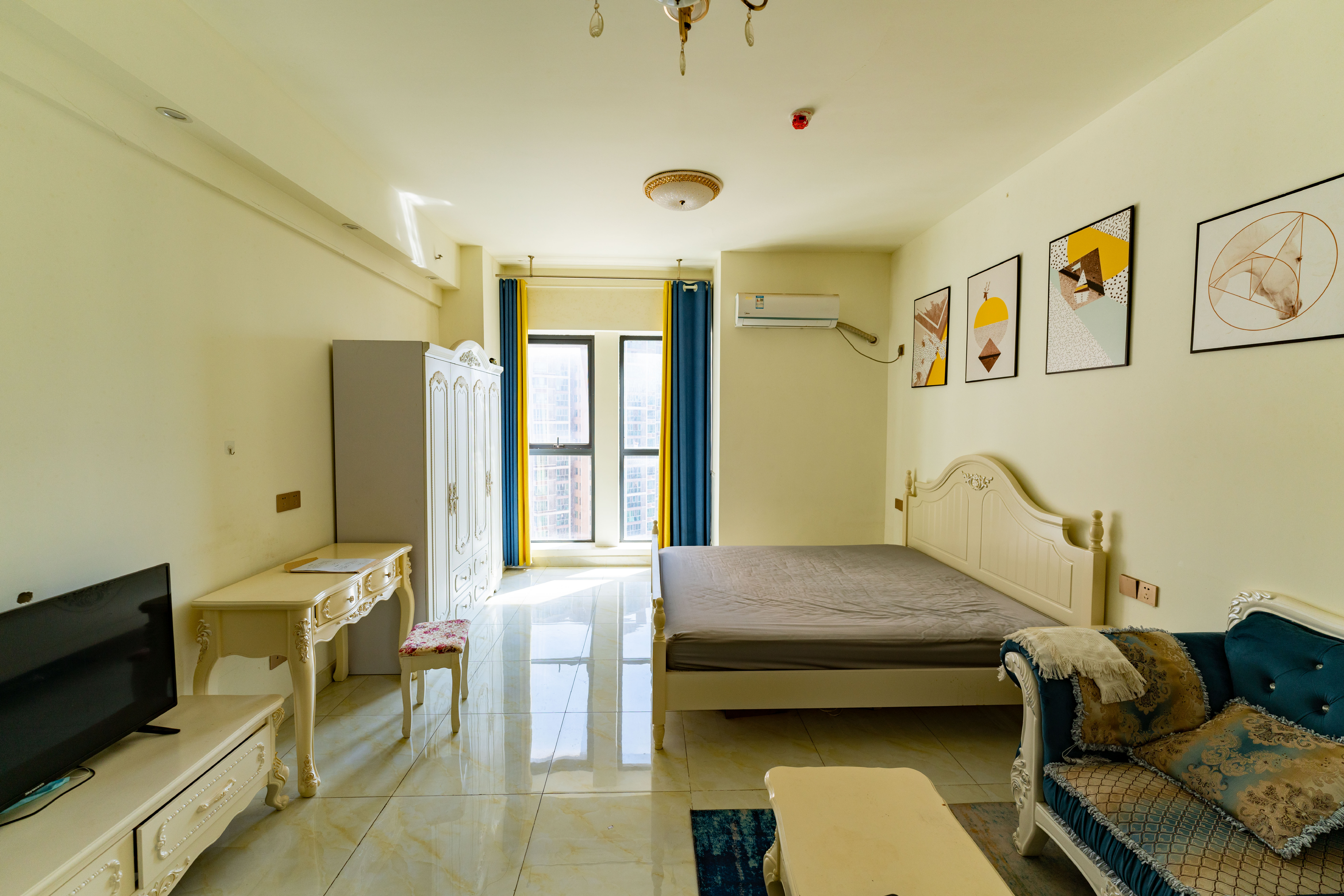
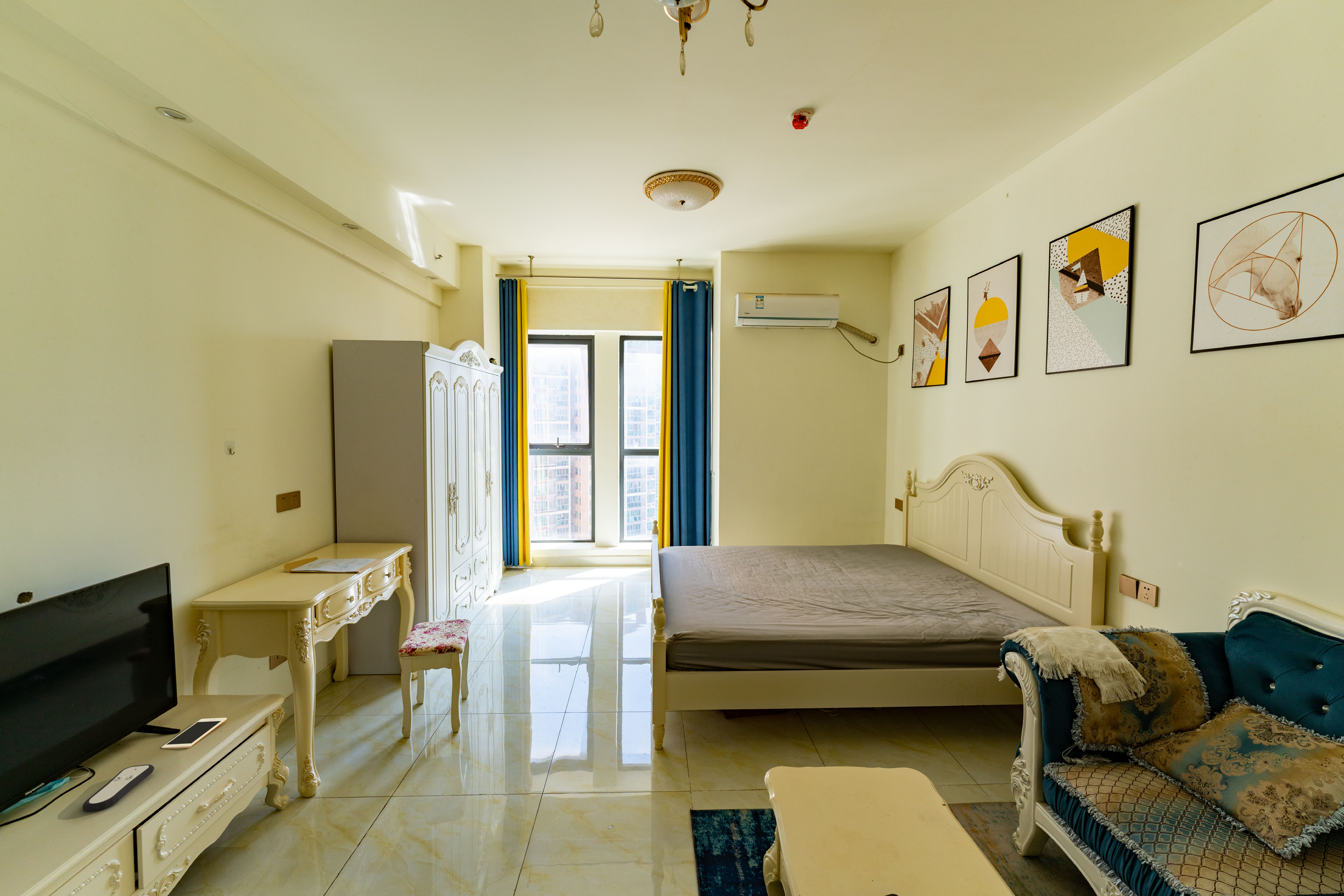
+ cell phone [161,717,227,749]
+ remote control [82,764,155,812]
